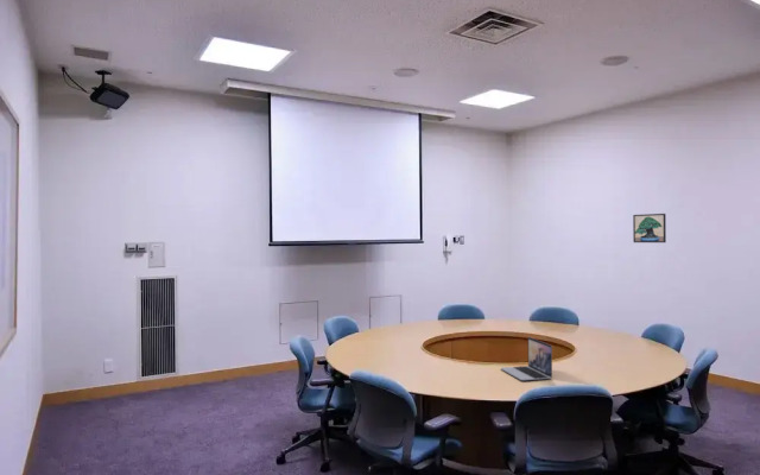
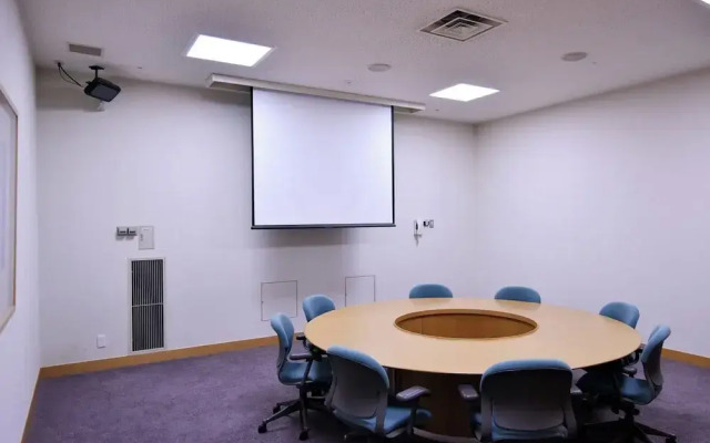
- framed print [632,213,667,243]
- laptop [500,336,553,381]
